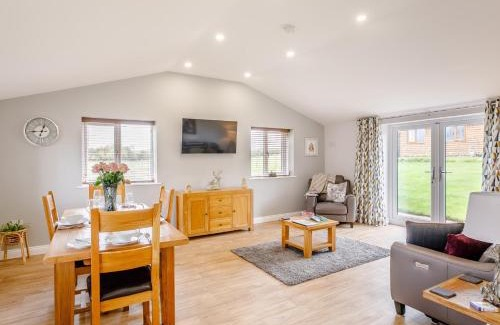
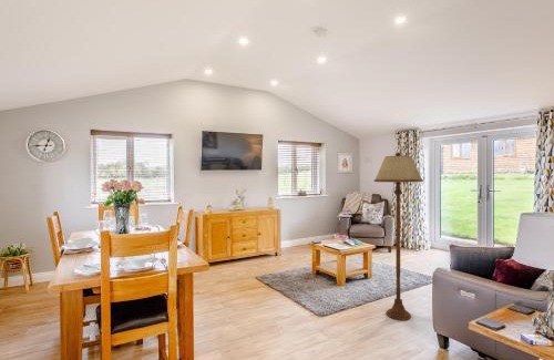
+ floor lamp [373,152,424,321]
